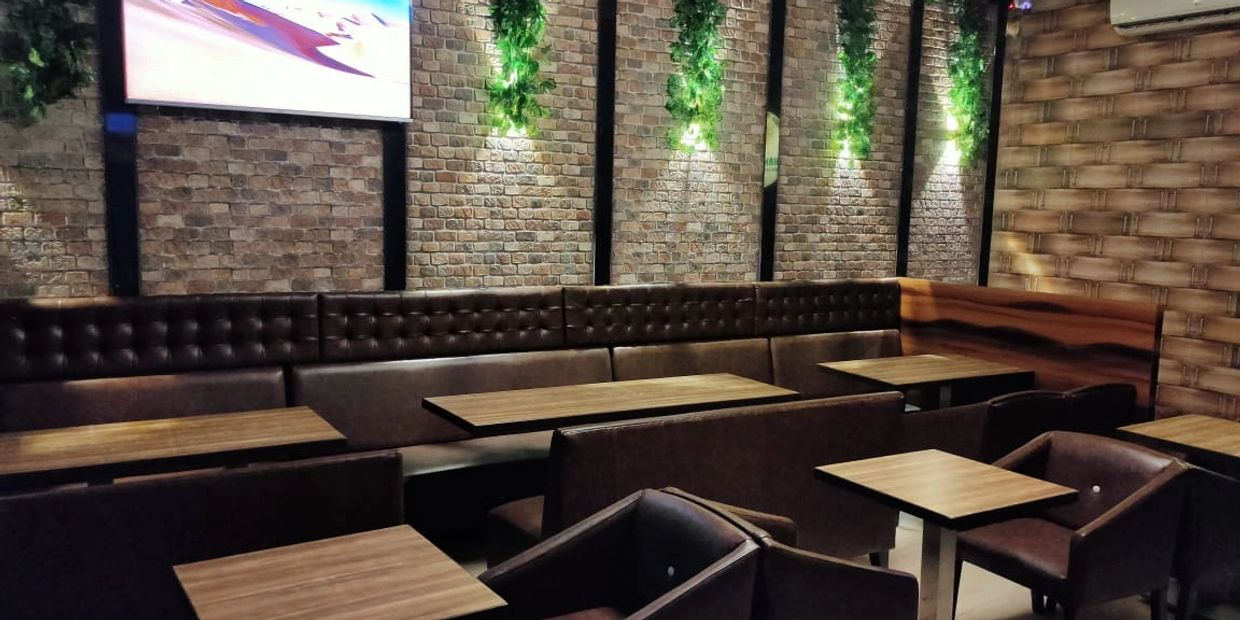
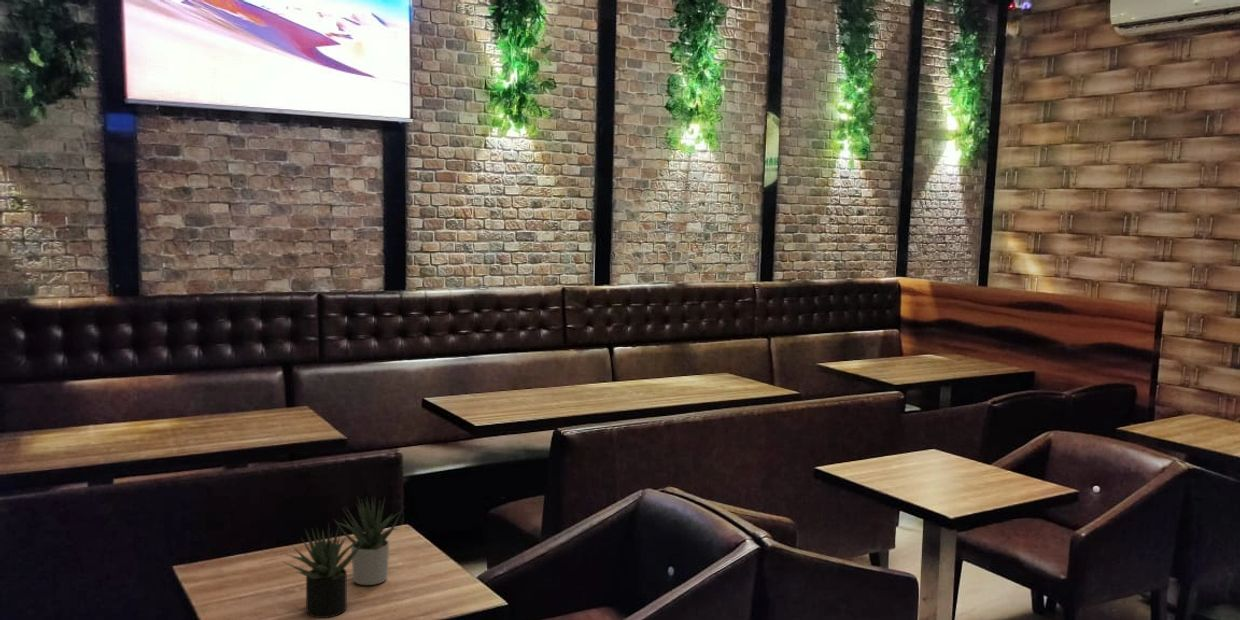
+ succulent plant [283,494,404,619]
